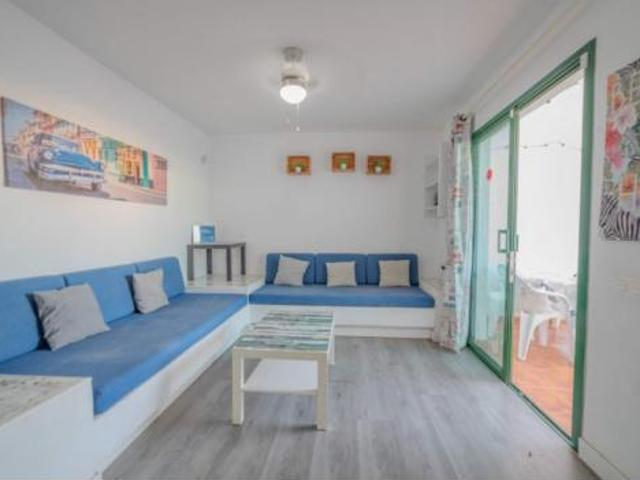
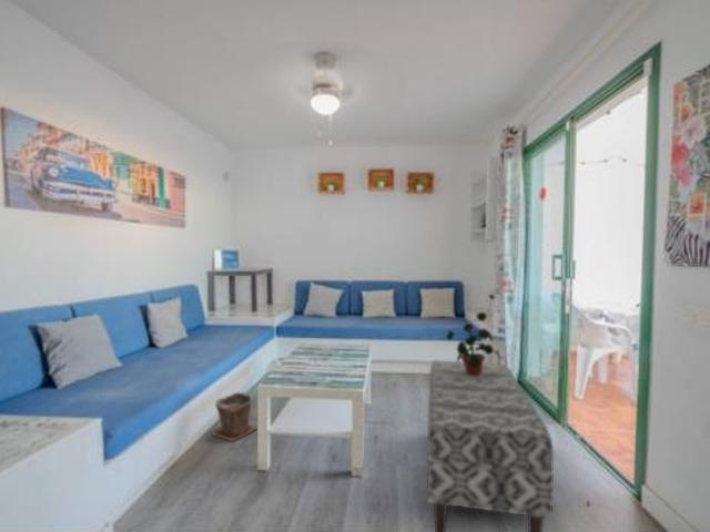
+ potted plant [445,311,501,376]
+ plant pot [210,391,258,442]
+ bench [426,359,555,532]
